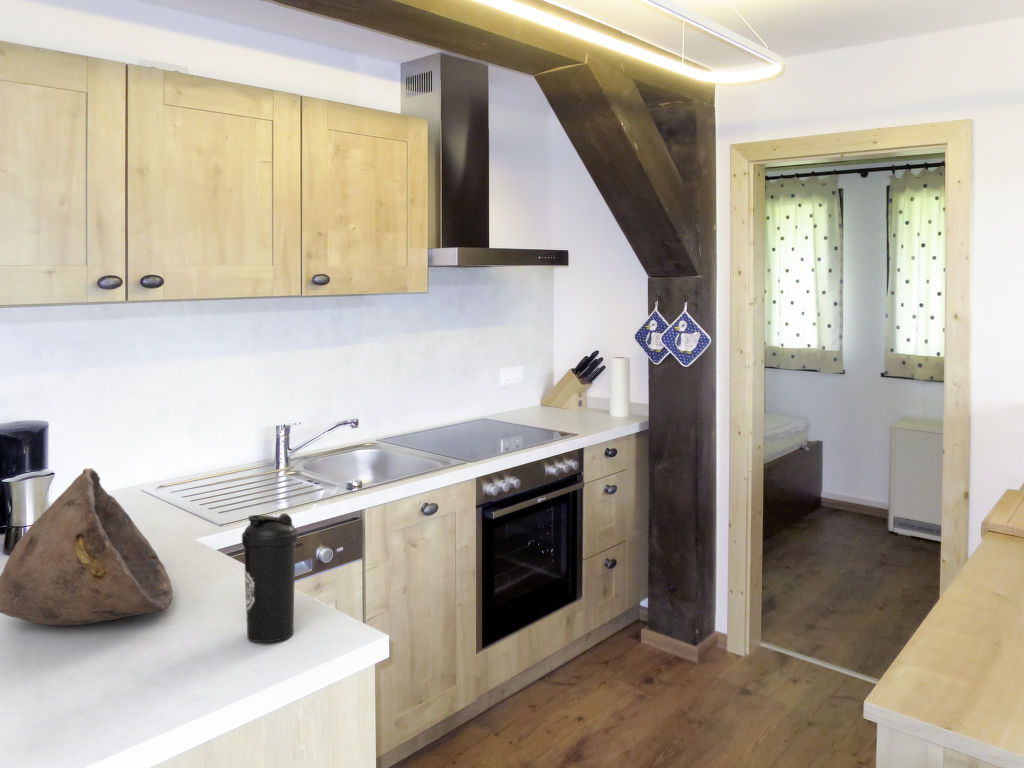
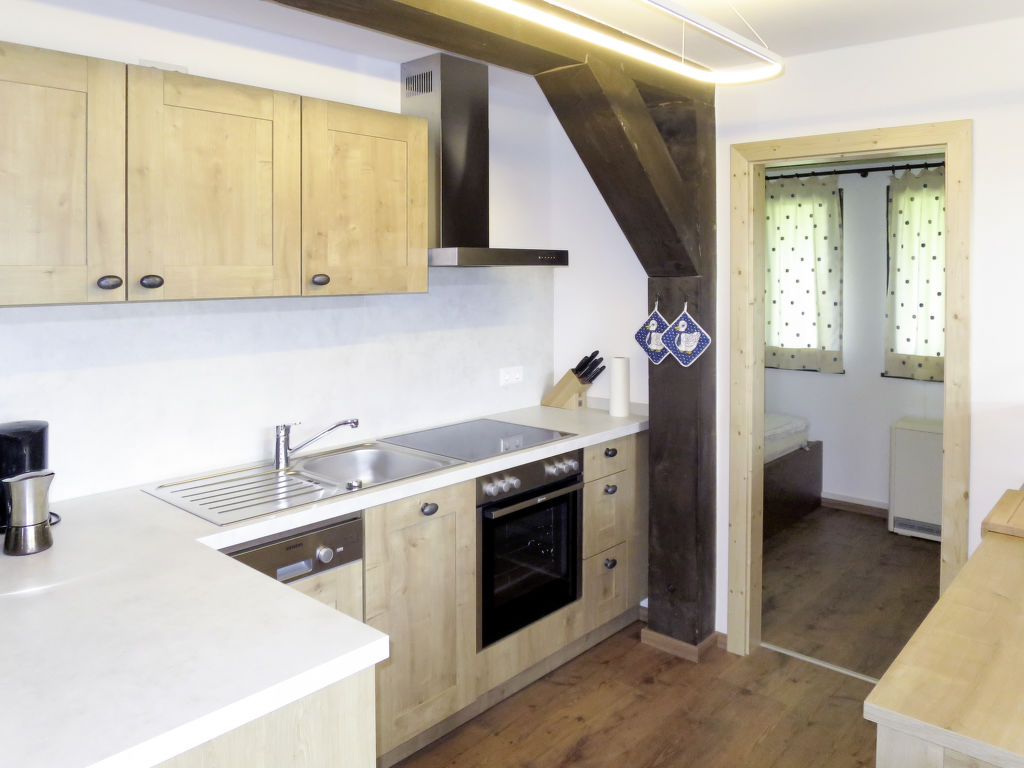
- bowl [0,467,174,626]
- water bottle [241,512,299,643]
